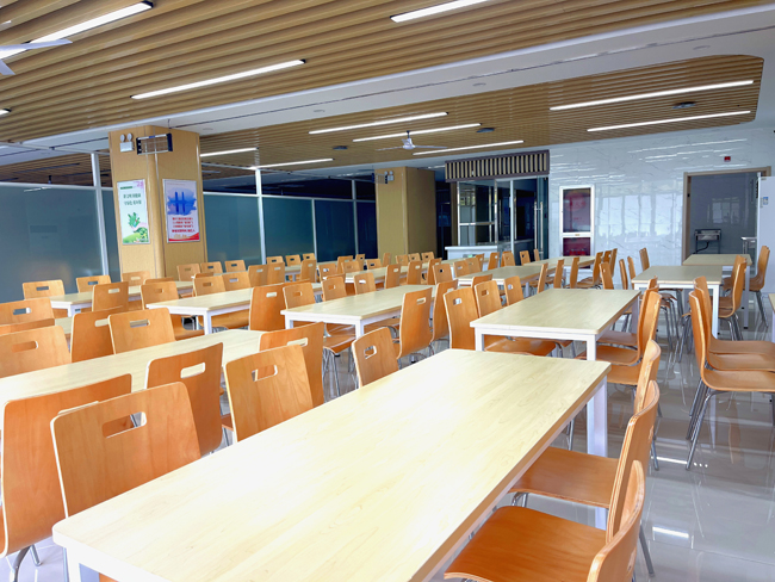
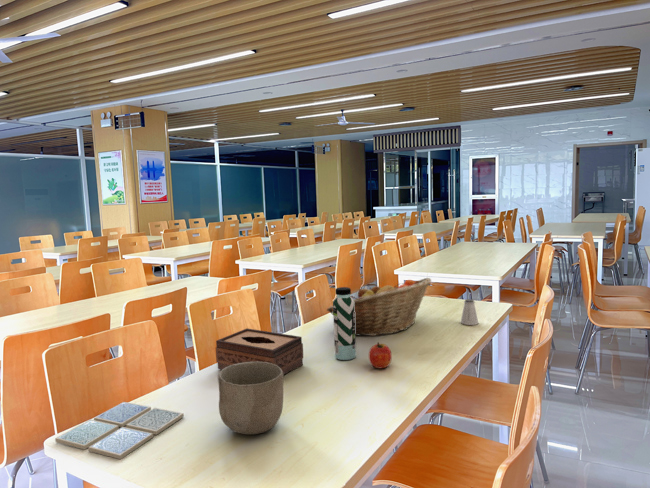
+ tissue box [215,328,304,376]
+ fruit basket [326,277,432,337]
+ bowl [217,361,284,436]
+ saltshaker [460,298,479,326]
+ water bottle [332,286,357,361]
+ apple [368,342,393,369]
+ drink coaster [54,401,185,460]
